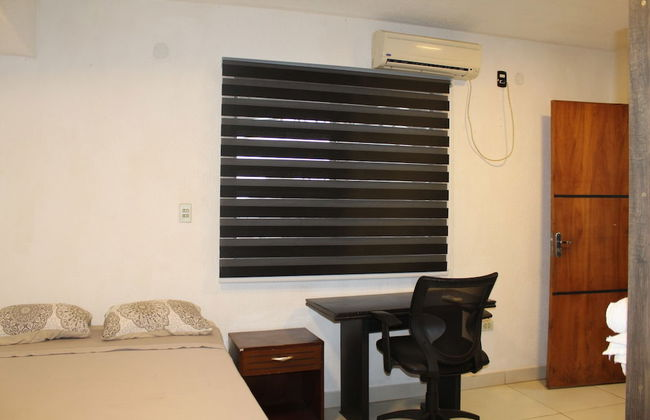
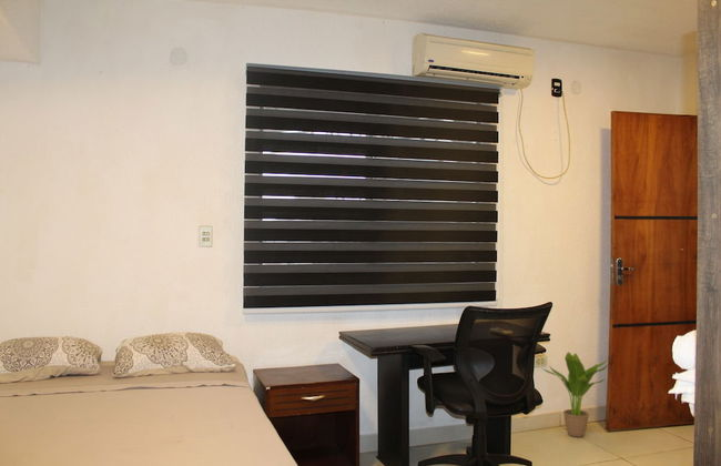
+ potted plant [540,351,610,438]
